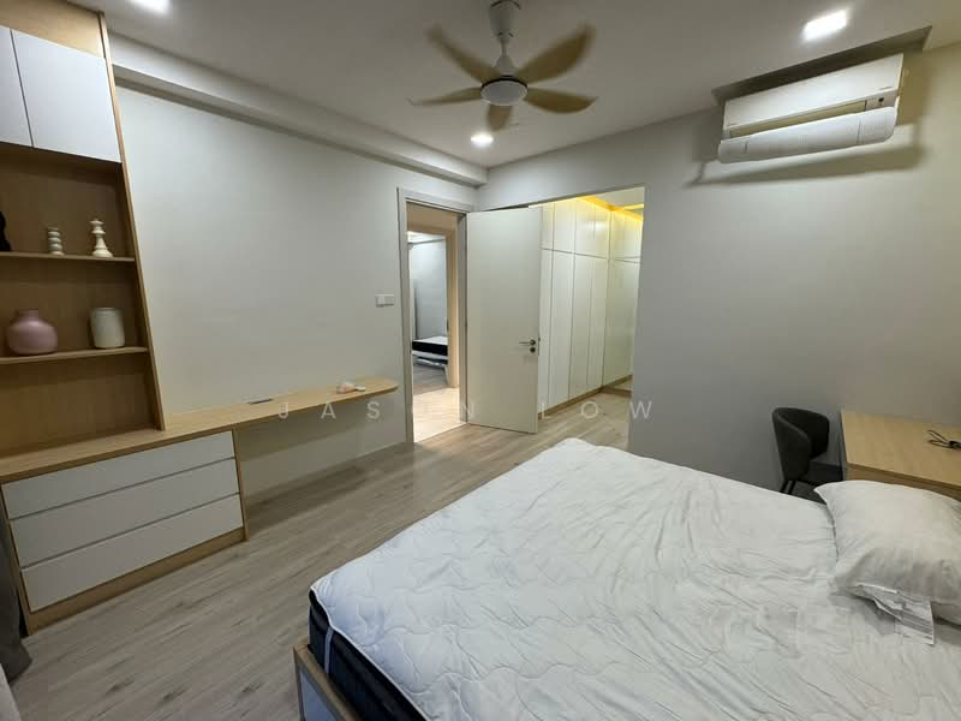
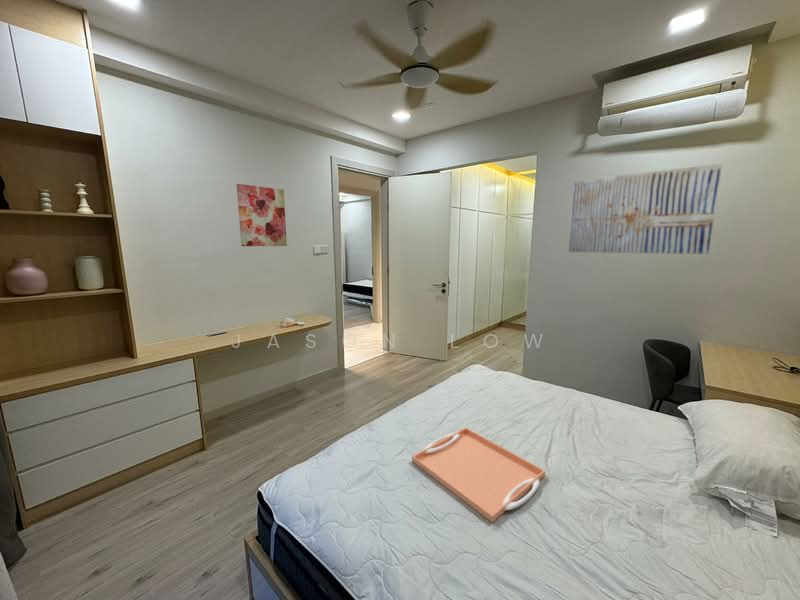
+ wall art [567,163,723,255]
+ wall art [236,183,288,247]
+ serving tray [411,426,546,523]
